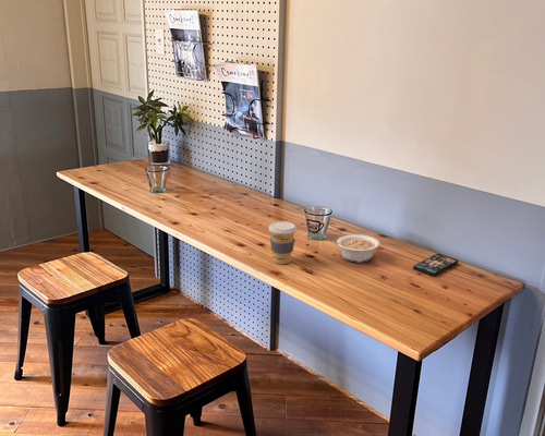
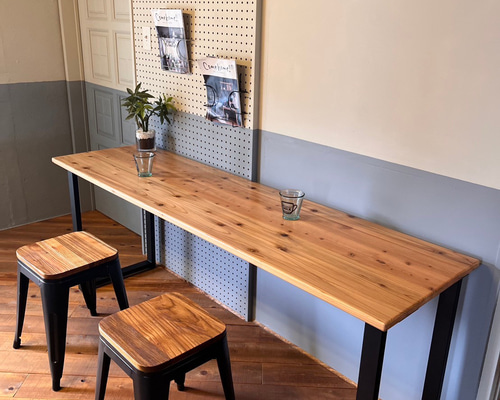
- smartphone [412,253,459,277]
- legume [328,233,380,264]
- coffee cup [268,220,299,265]
